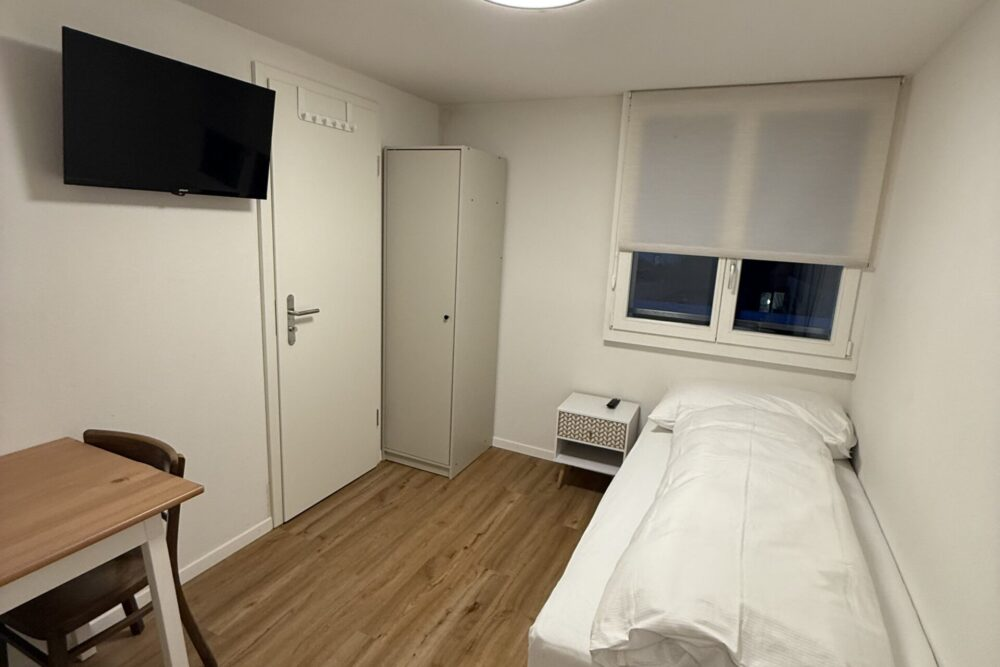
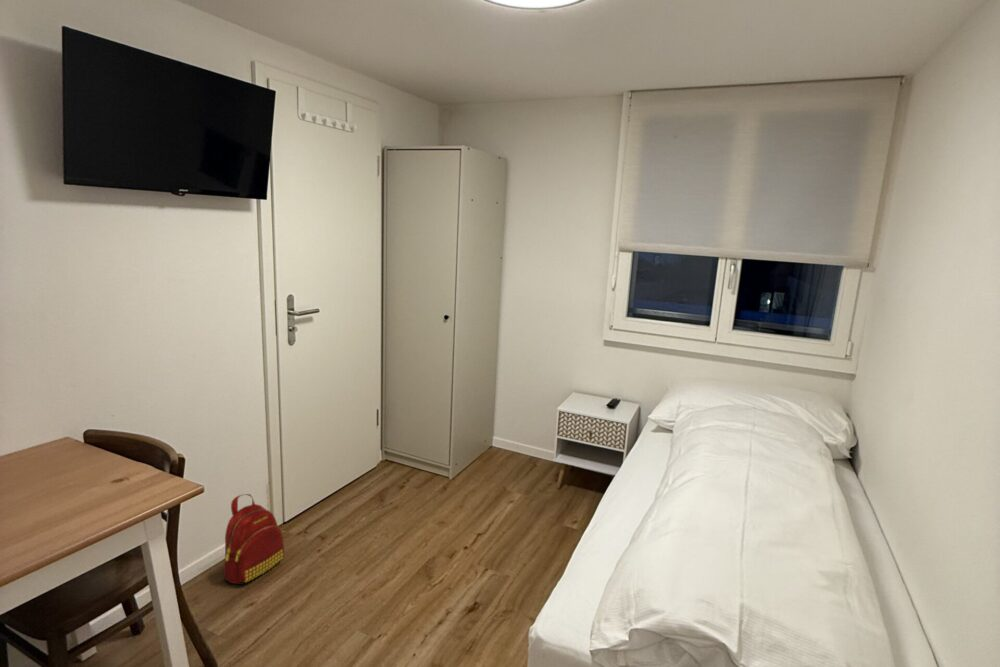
+ backpack [222,493,285,586]
